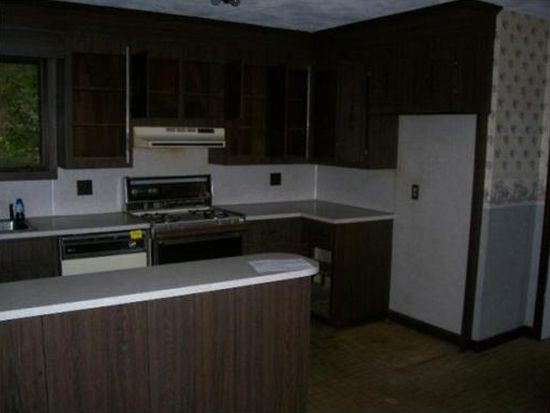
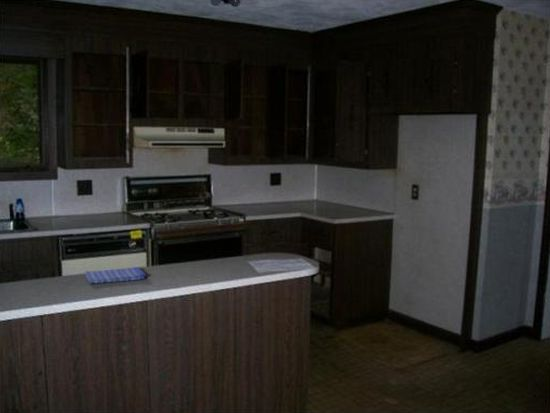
+ dish towel [84,266,147,284]
